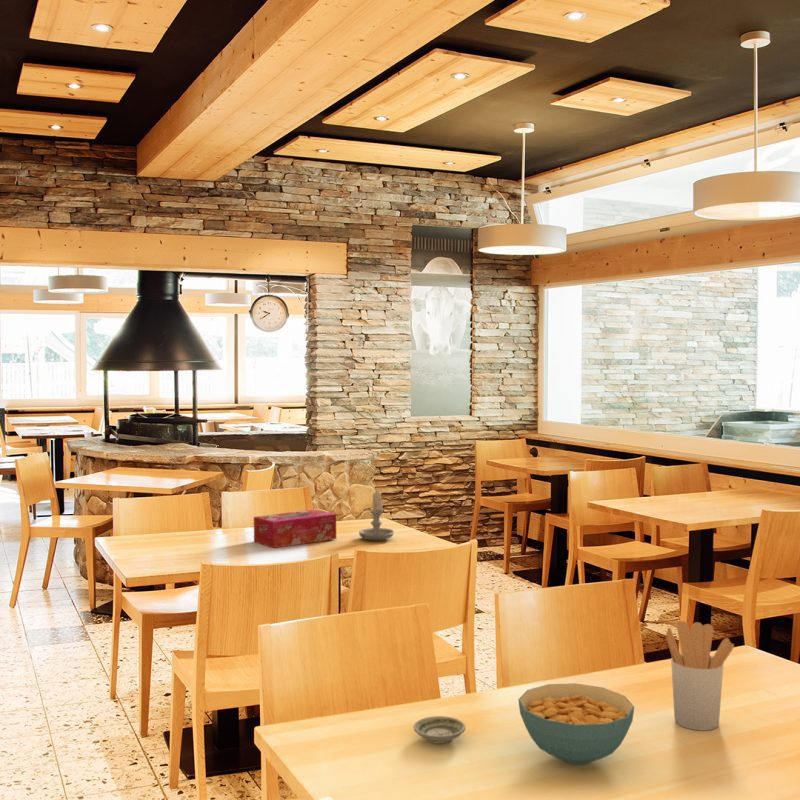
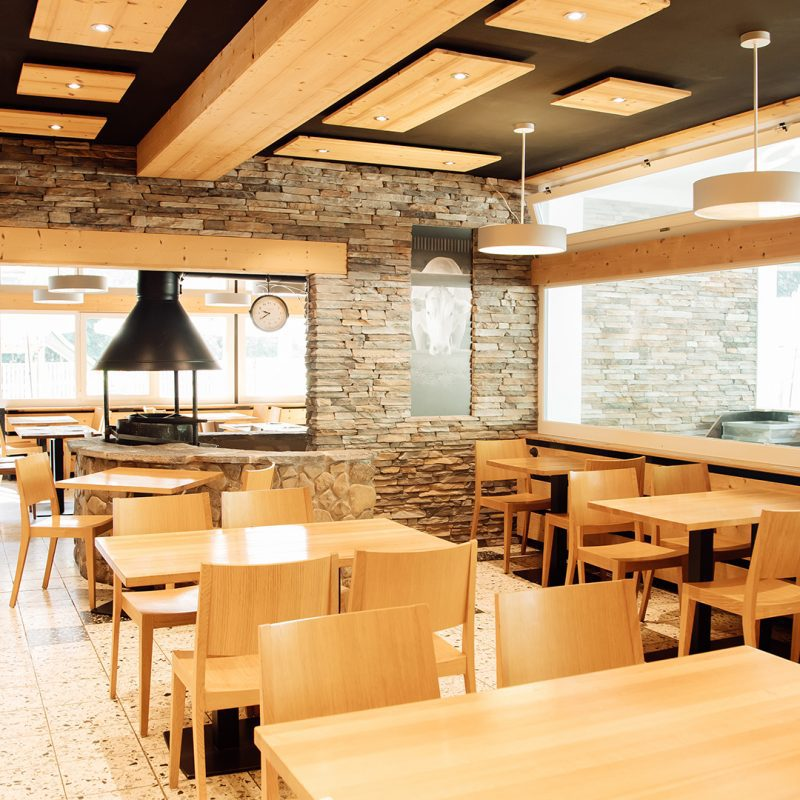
- cereal bowl [517,682,635,766]
- utensil holder [665,620,735,731]
- tissue box [253,508,337,549]
- candle [358,489,395,541]
- saucer [412,715,467,745]
